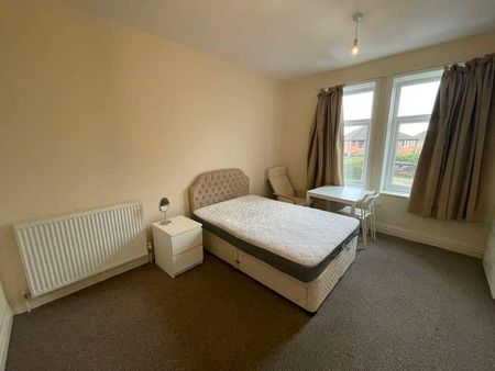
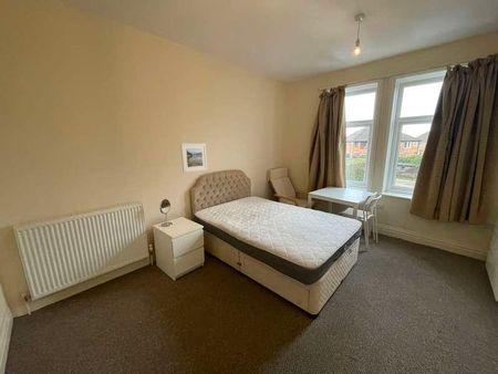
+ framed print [179,143,208,174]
